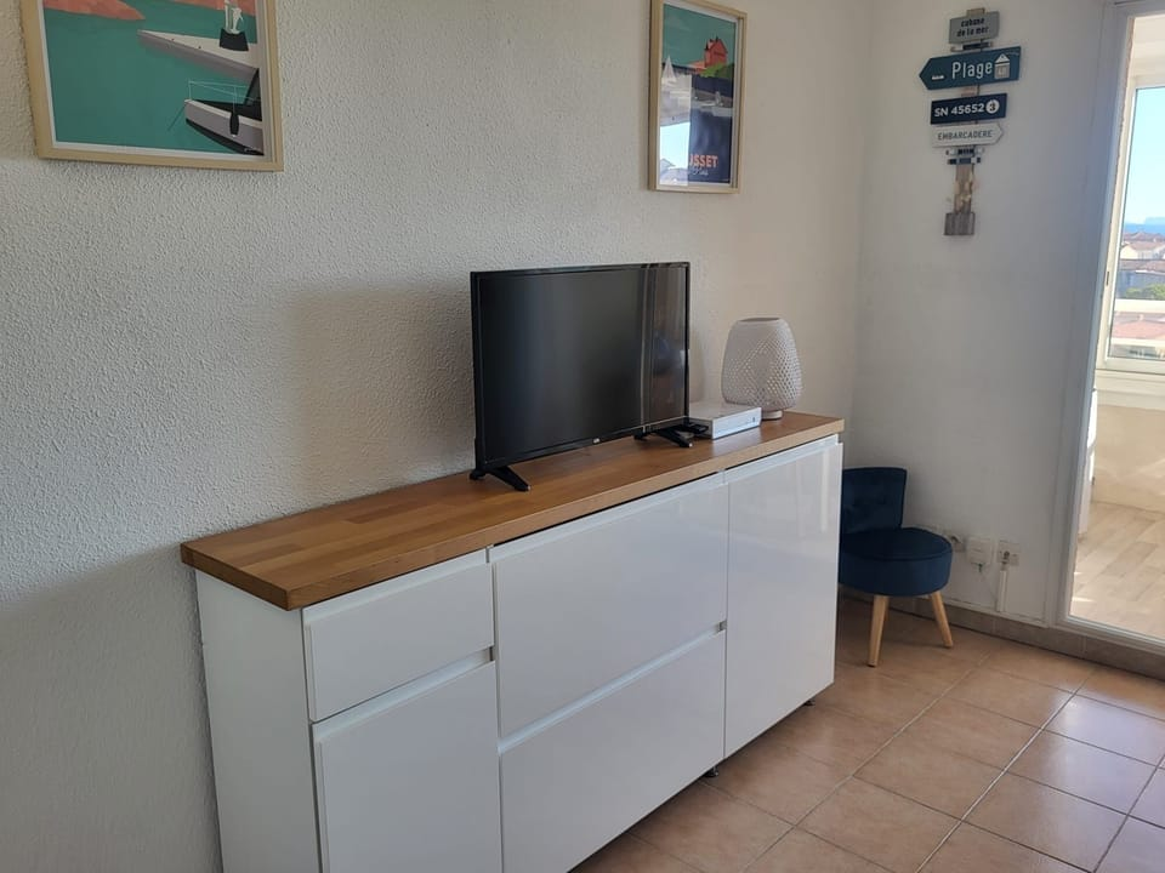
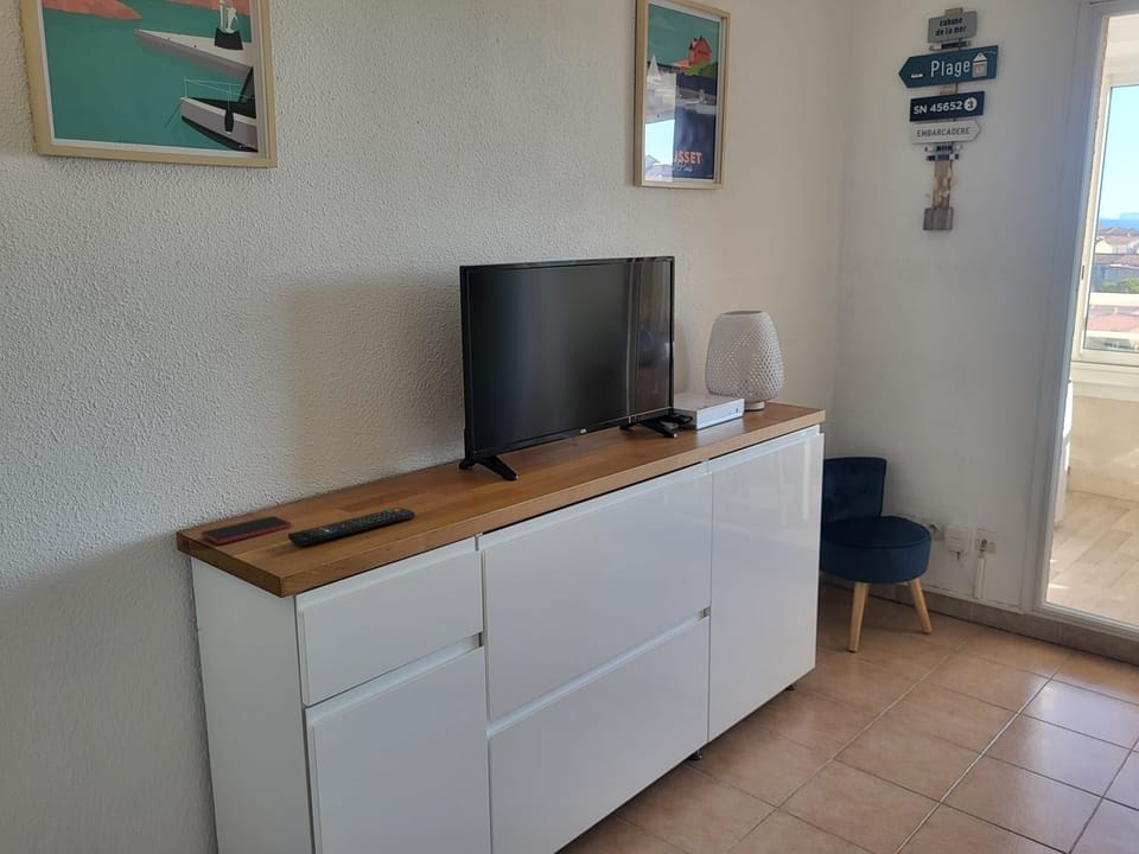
+ remote control [287,506,416,547]
+ smartphone [199,515,293,546]
